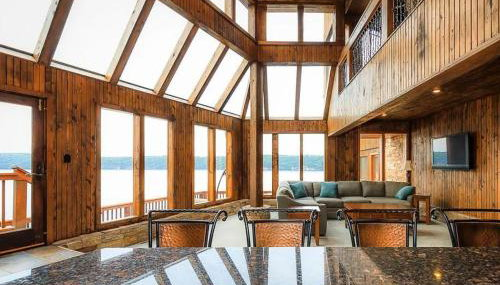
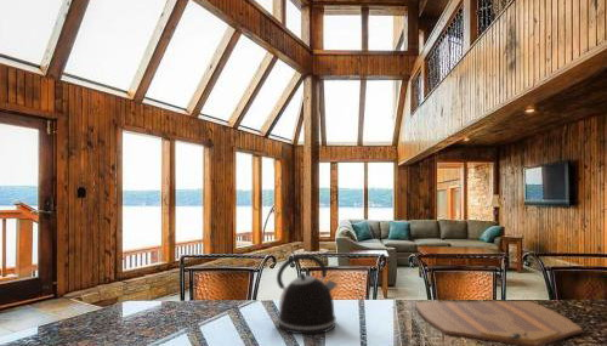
+ cutting board [414,300,584,346]
+ kettle [273,254,339,335]
